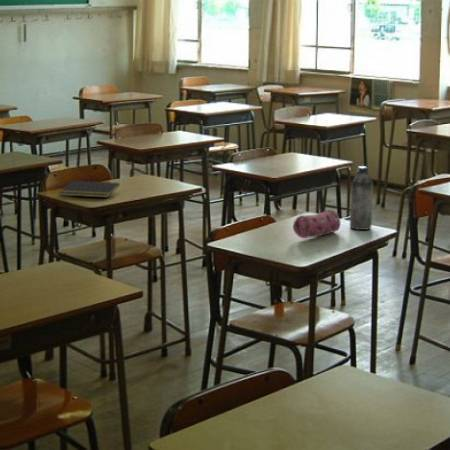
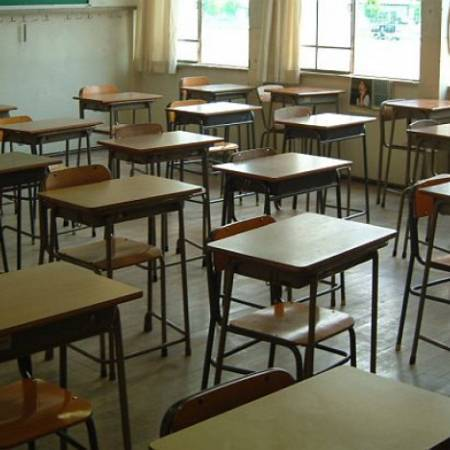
- water bottle [349,165,374,231]
- pencil case [292,209,341,239]
- notepad [58,180,120,199]
